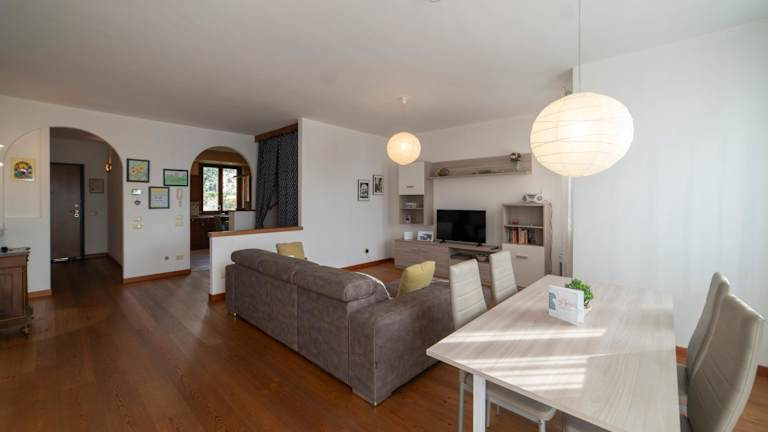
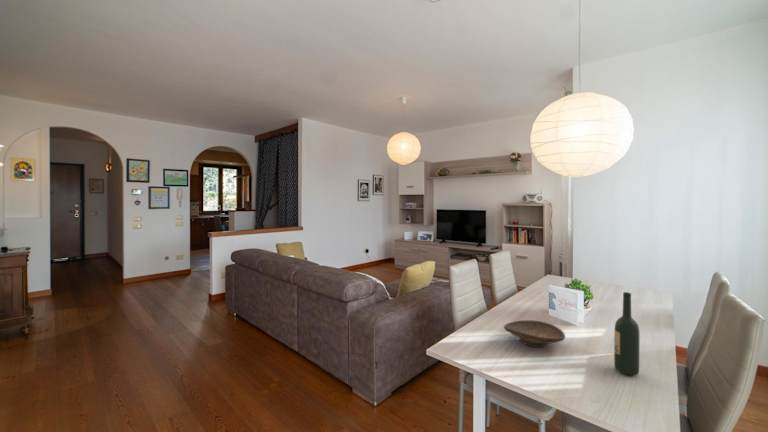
+ decorative bowl [503,319,566,348]
+ wine bottle [613,291,641,376]
